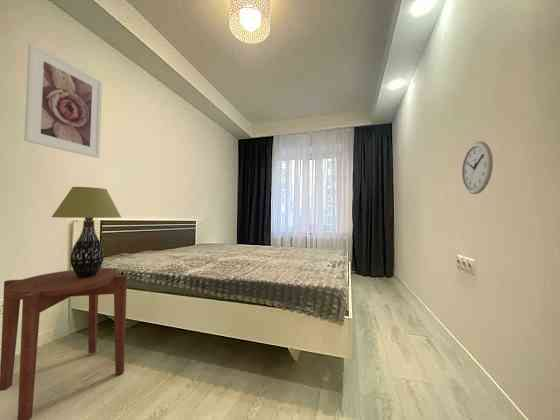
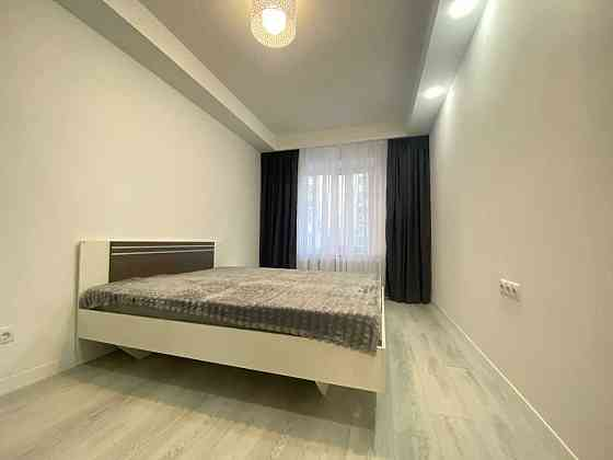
- side table [0,268,128,420]
- table lamp [50,186,122,278]
- wall clock [461,140,494,195]
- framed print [23,42,103,159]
